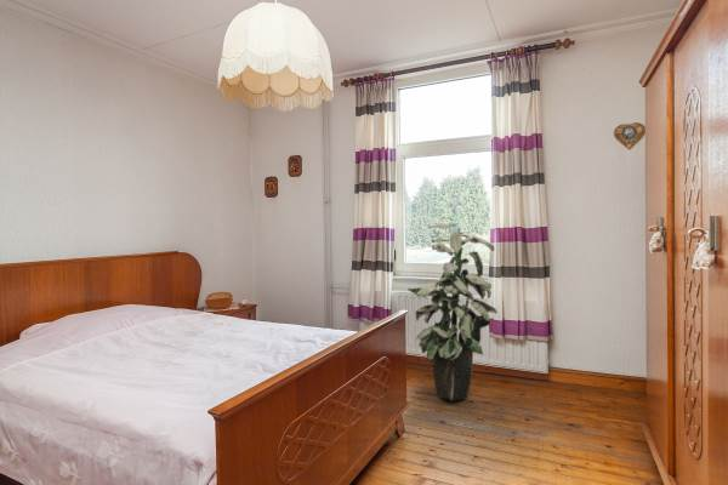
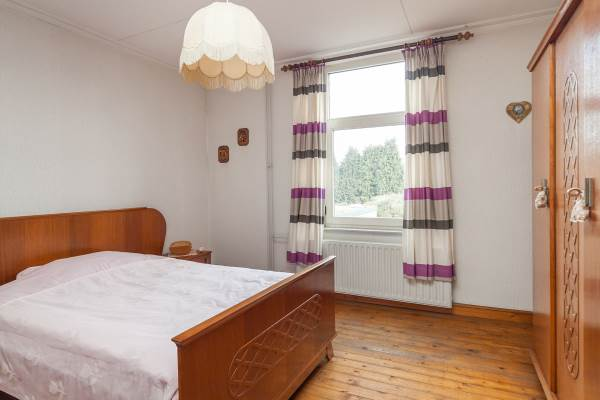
- indoor plant [406,223,499,403]
